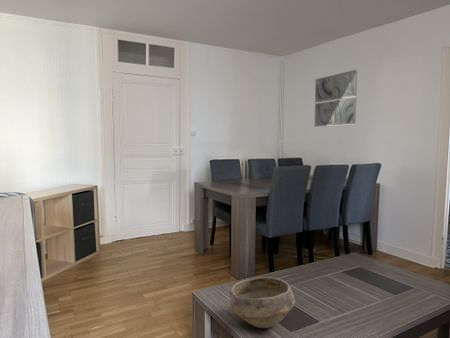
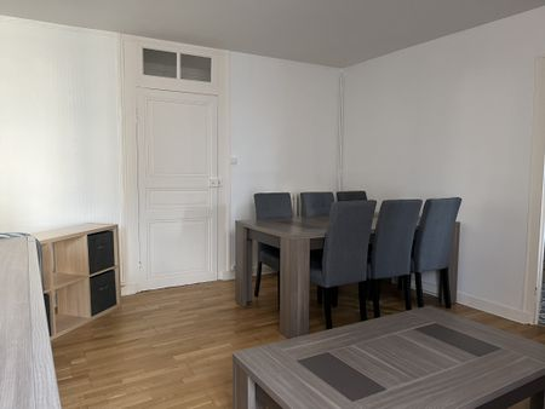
- bowl [229,276,296,329]
- wall art [314,69,358,128]
